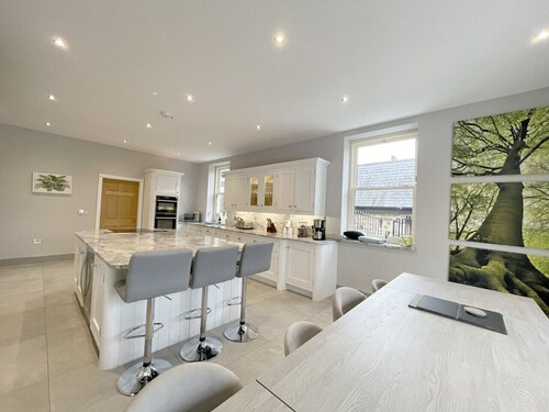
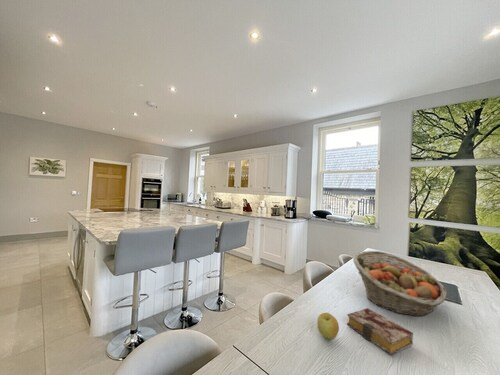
+ book [346,307,414,356]
+ fruit basket [352,250,448,317]
+ apple [316,312,340,340]
